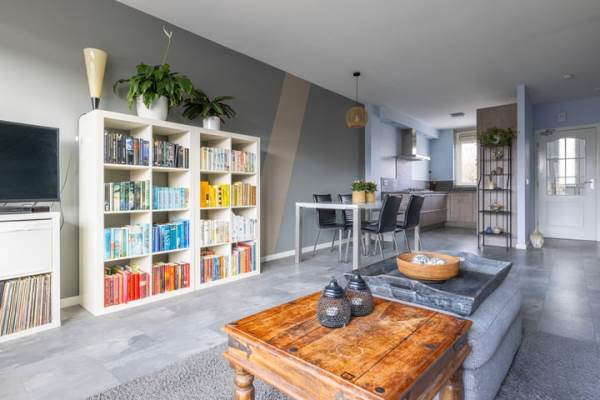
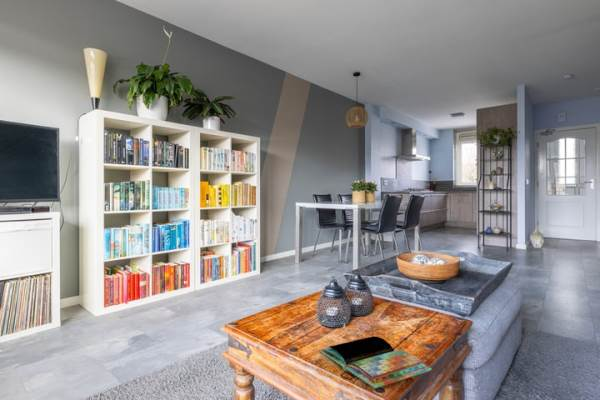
+ book [319,335,432,389]
